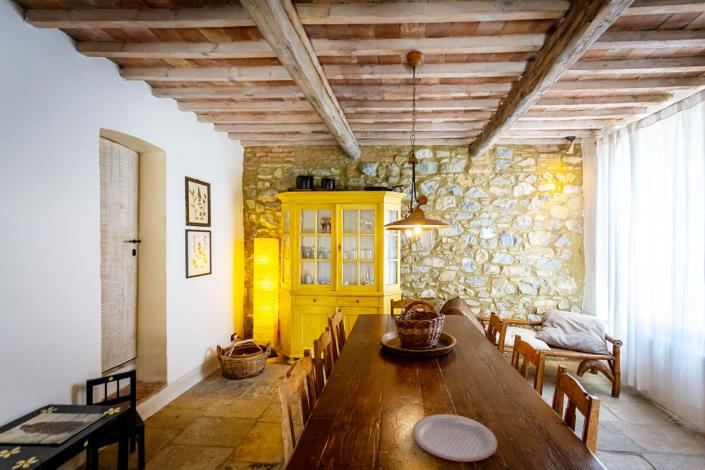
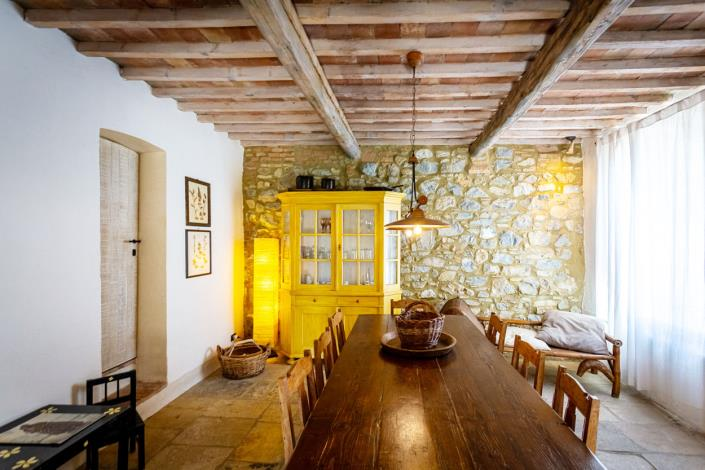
- plate [411,413,498,463]
